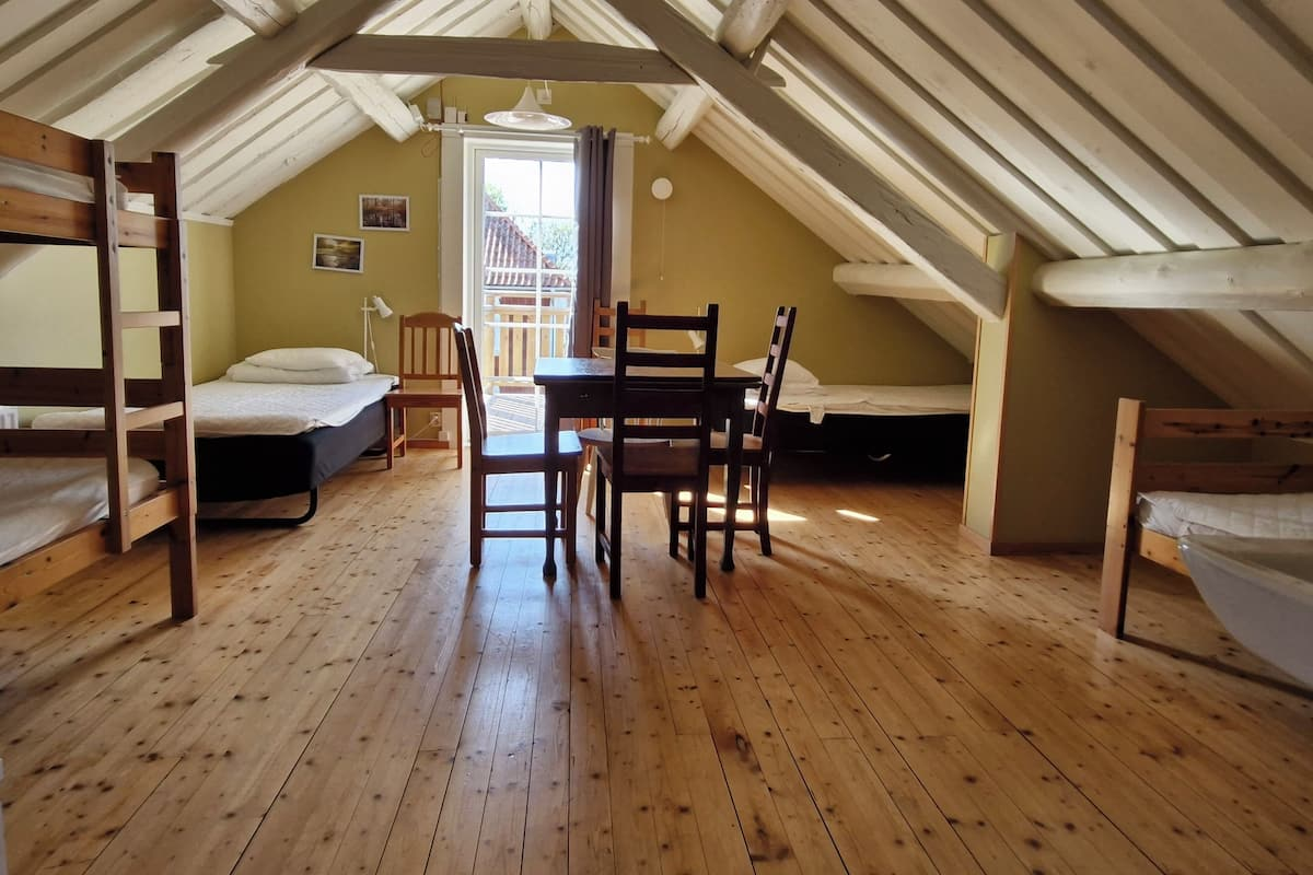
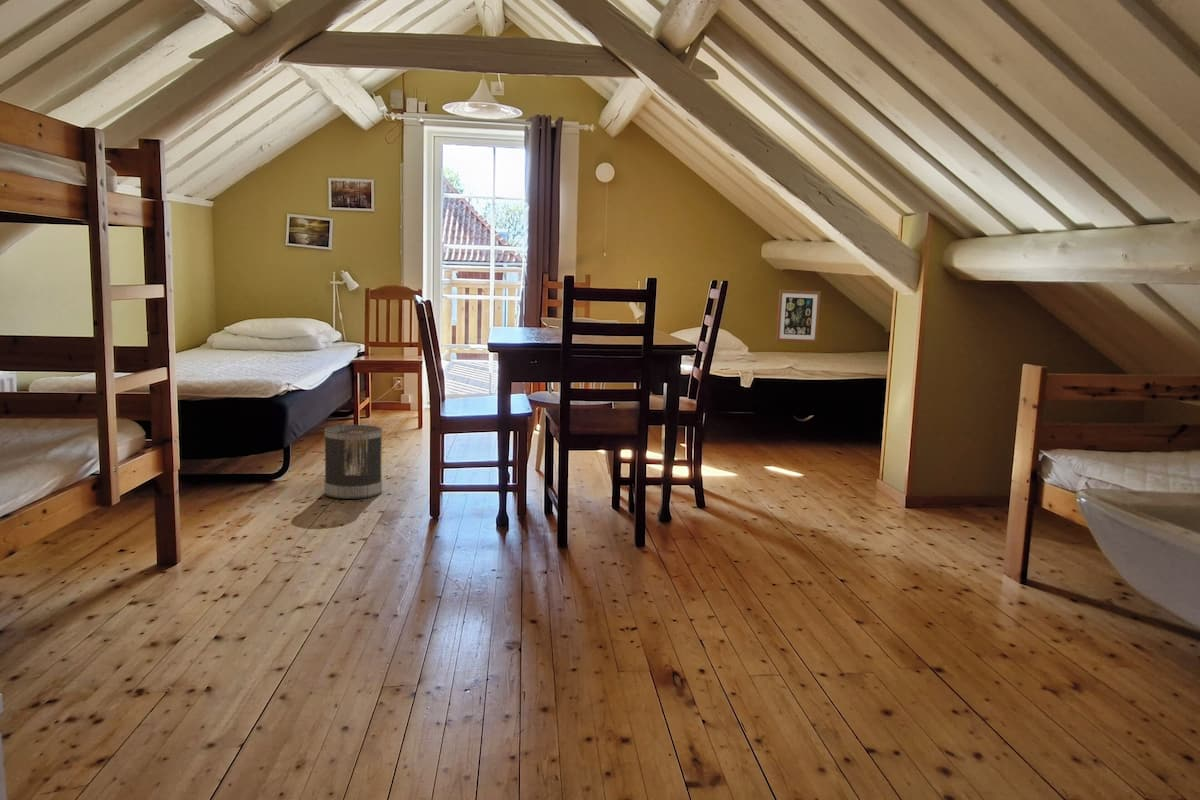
+ wastebasket [323,424,383,500]
+ wall art [775,289,822,344]
